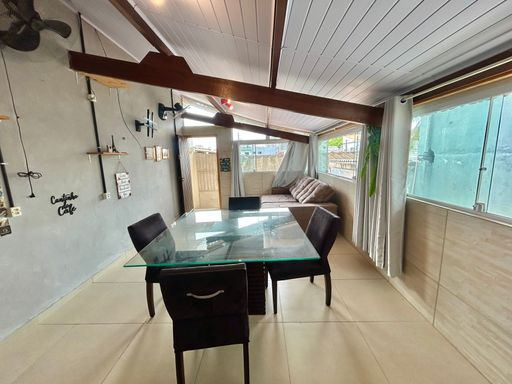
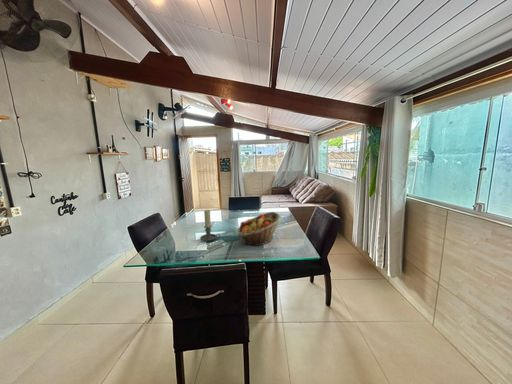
+ candle holder [199,209,221,242]
+ fruit basket [237,211,283,247]
